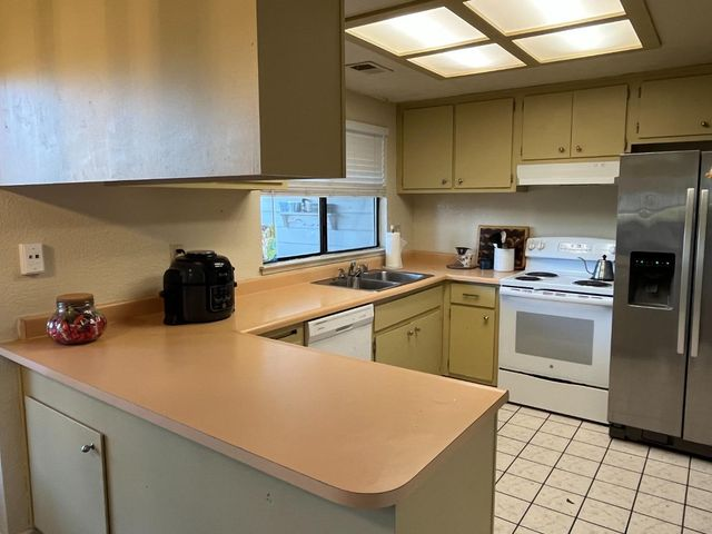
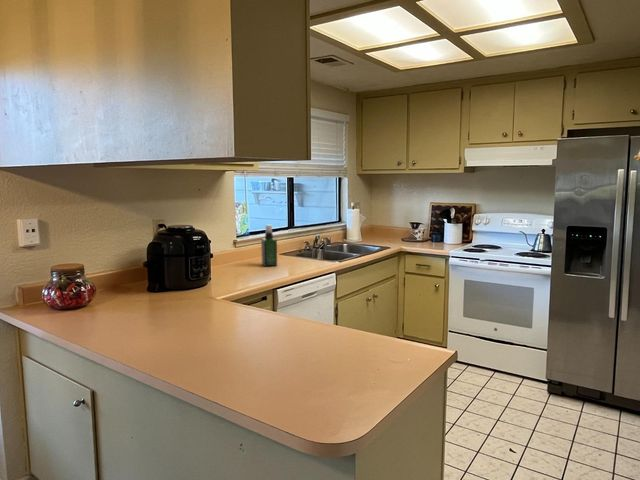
+ spray bottle [260,224,278,267]
